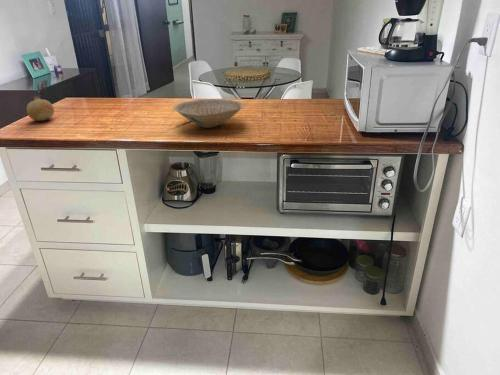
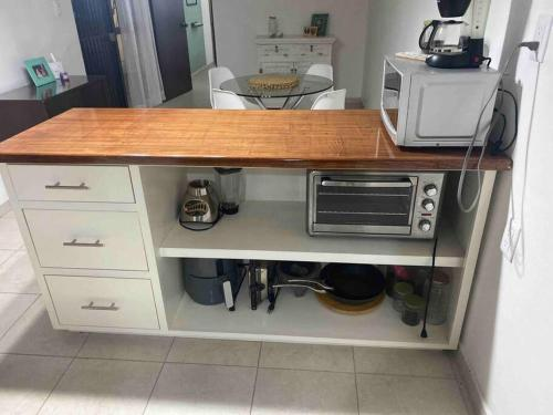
- bowl [172,98,245,129]
- fruit [26,95,55,122]
